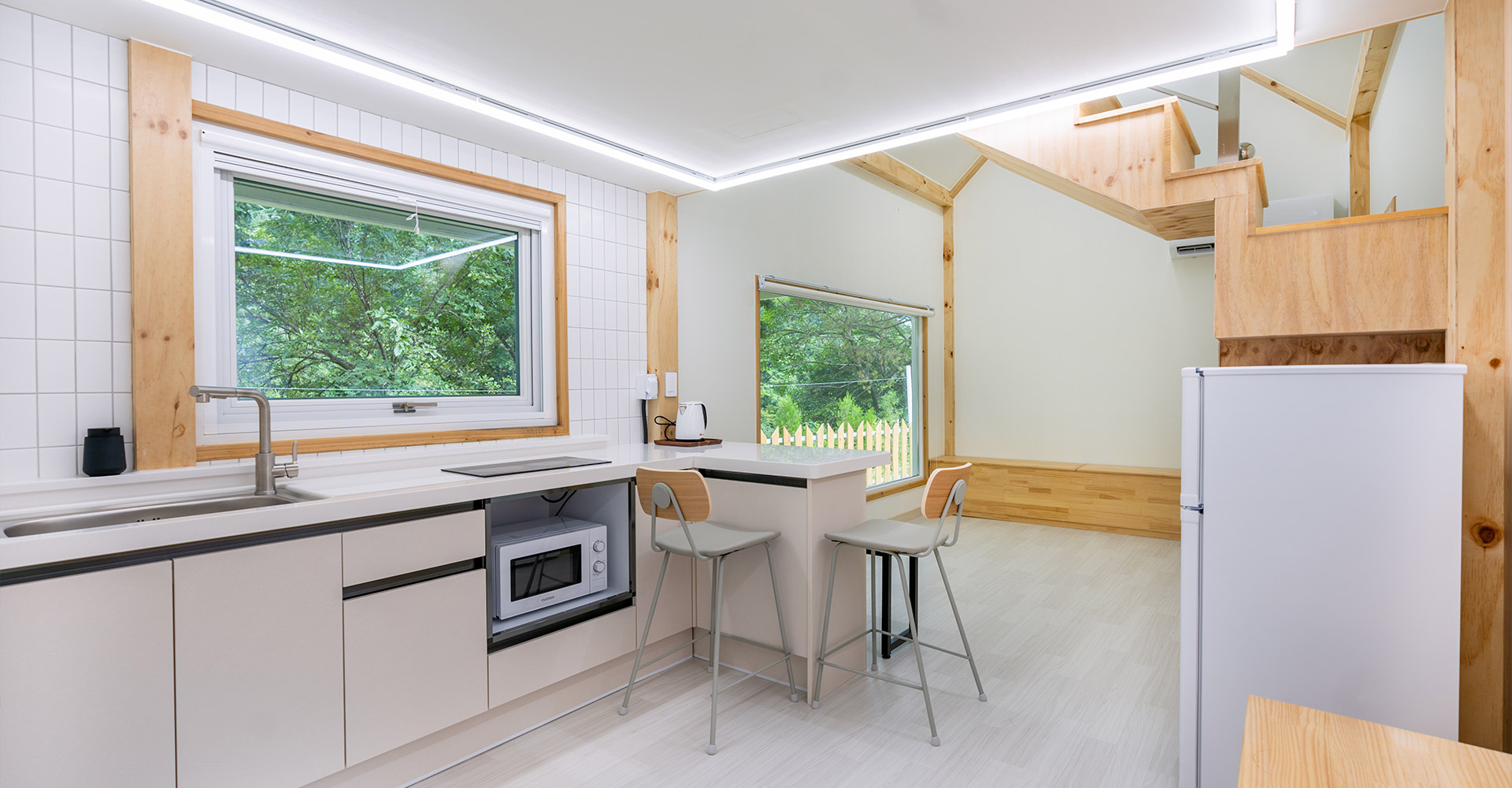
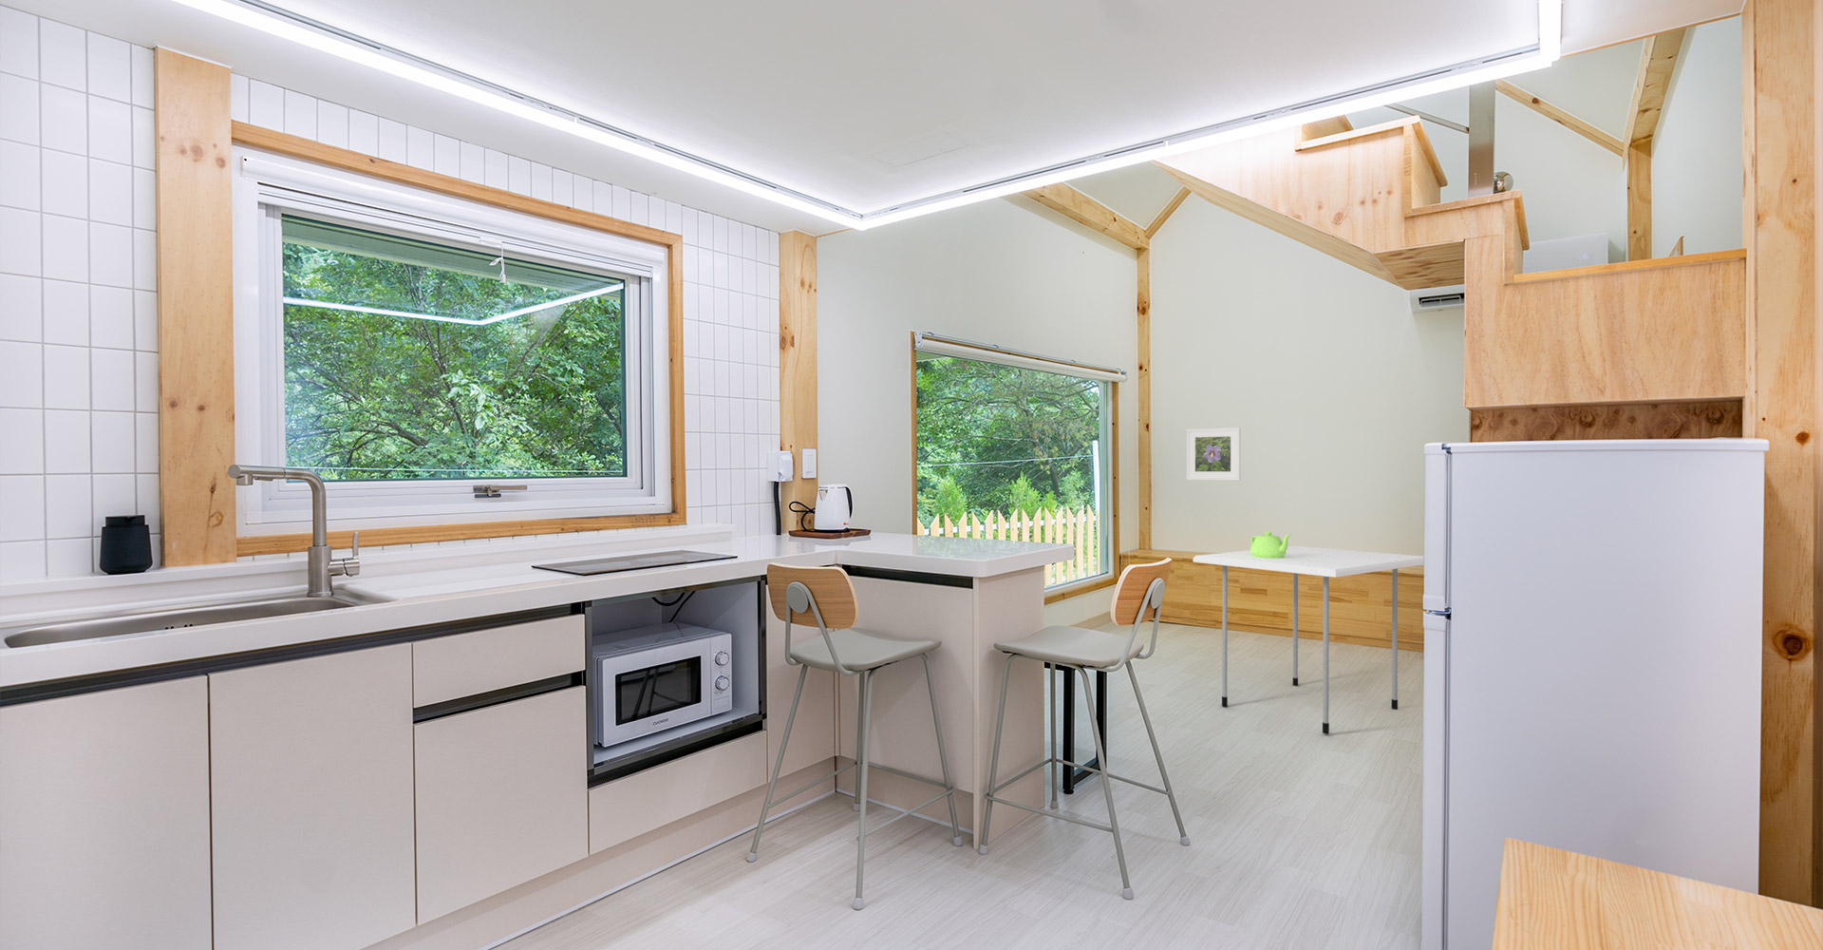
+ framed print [1186,427,1241,482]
+ teapot [1249,530,1292,558]
+ dining table [1192,545,1424,735]
